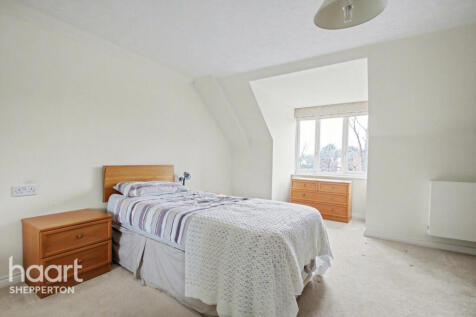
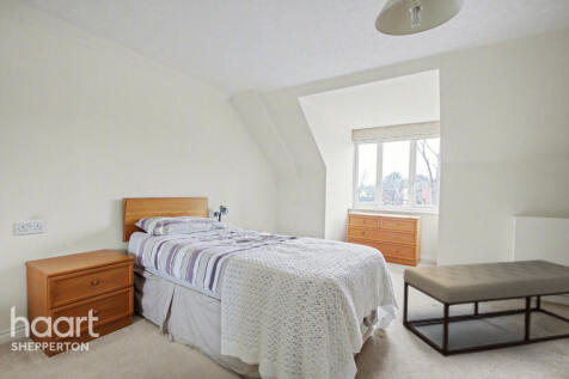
+ bench [402,258,569,357]
